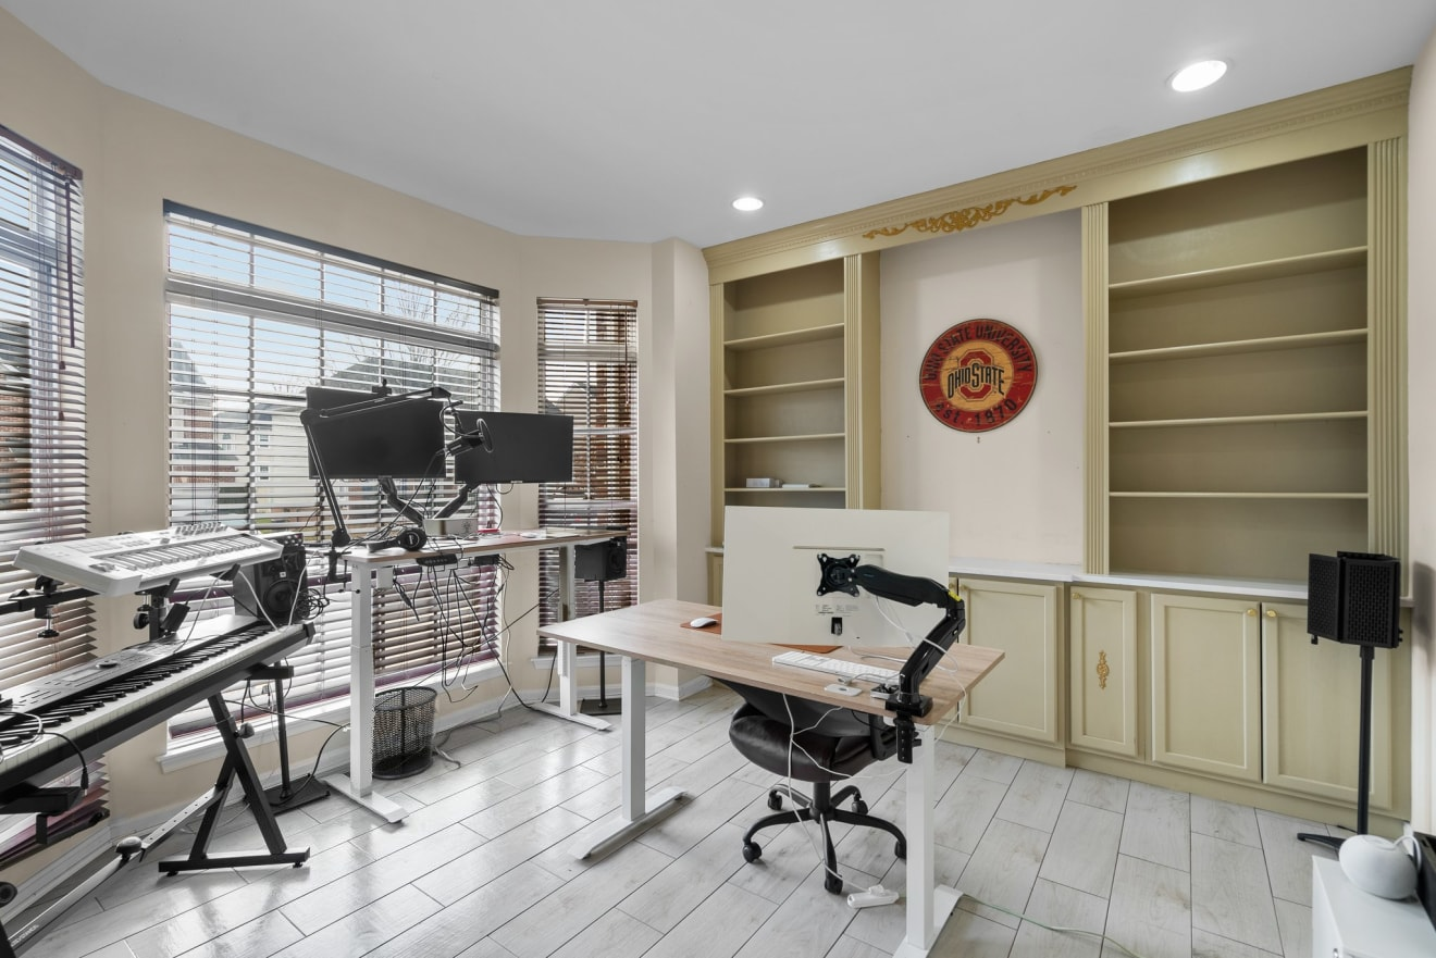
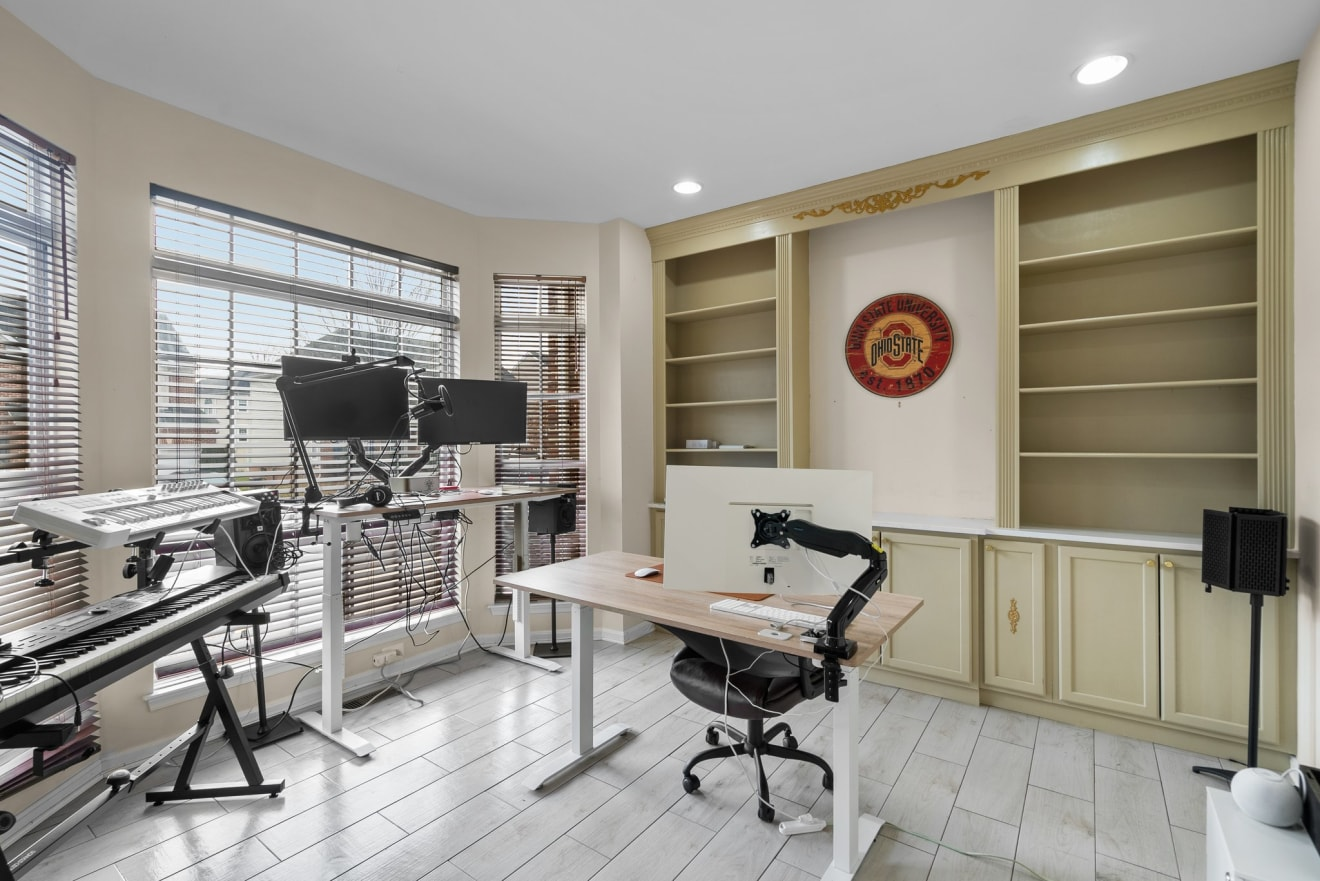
- waste bin [371,685,438,781]
